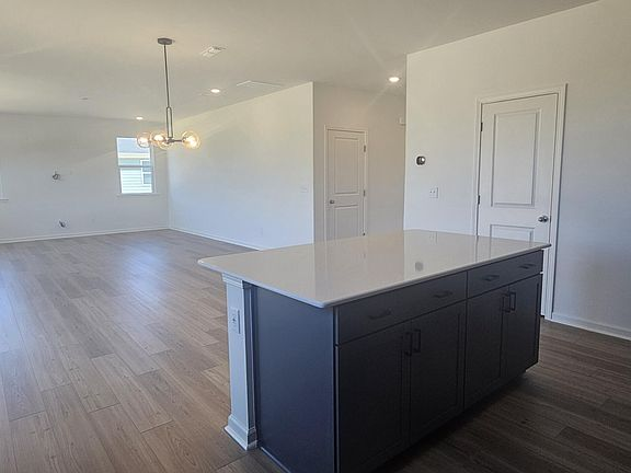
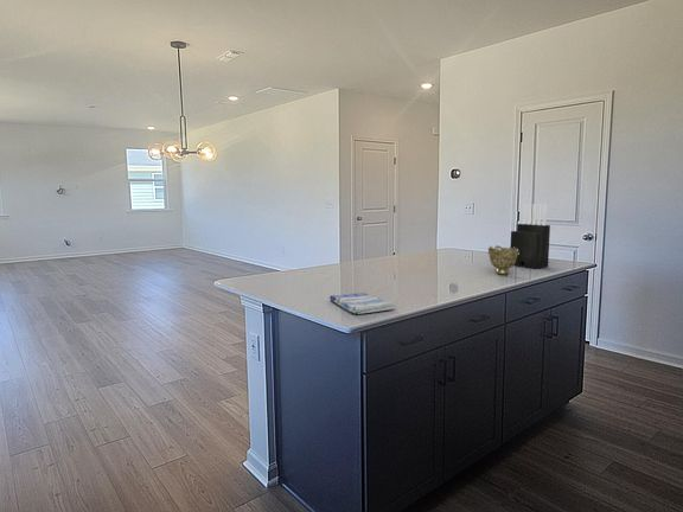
+ dish towel [328,292,396,315]
+ decorative bowl [486,244,519,276]
+ knife block [510,203,551,269]
